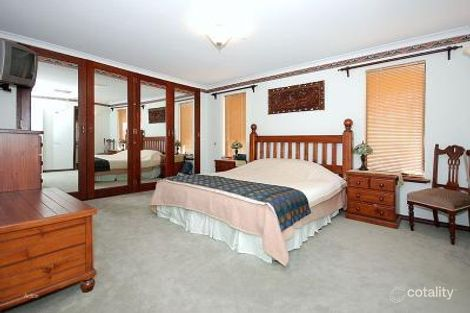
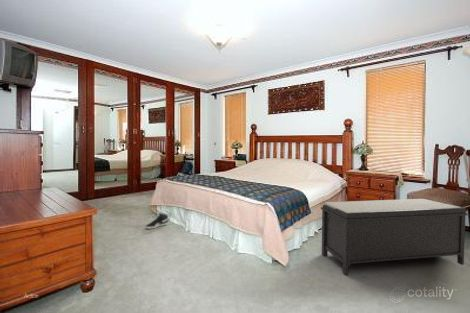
+ bench [320,198,469,276]
+ sneaker [145,212,169,230]
